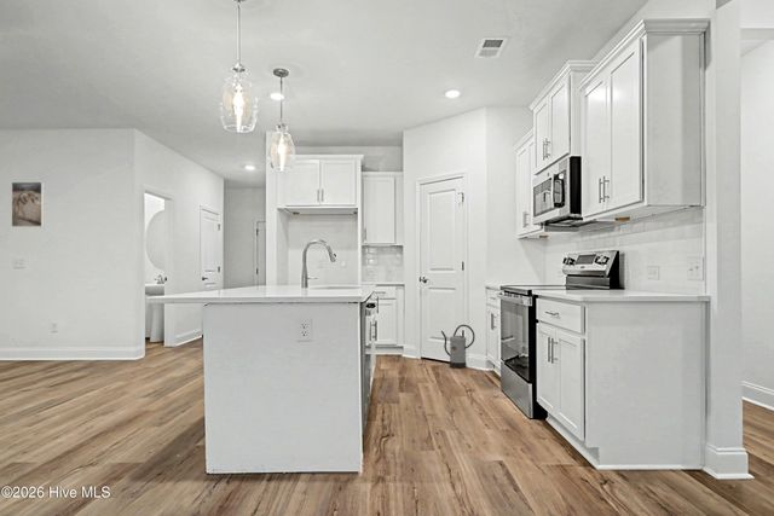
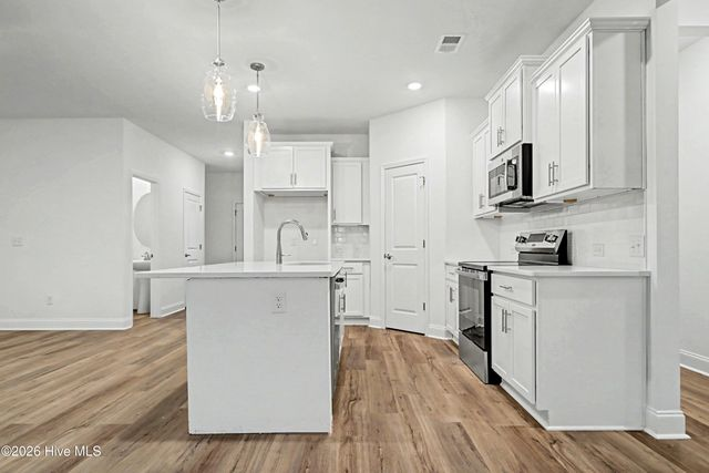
- watering can [440,324,476,370]
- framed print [11,181,45,228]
